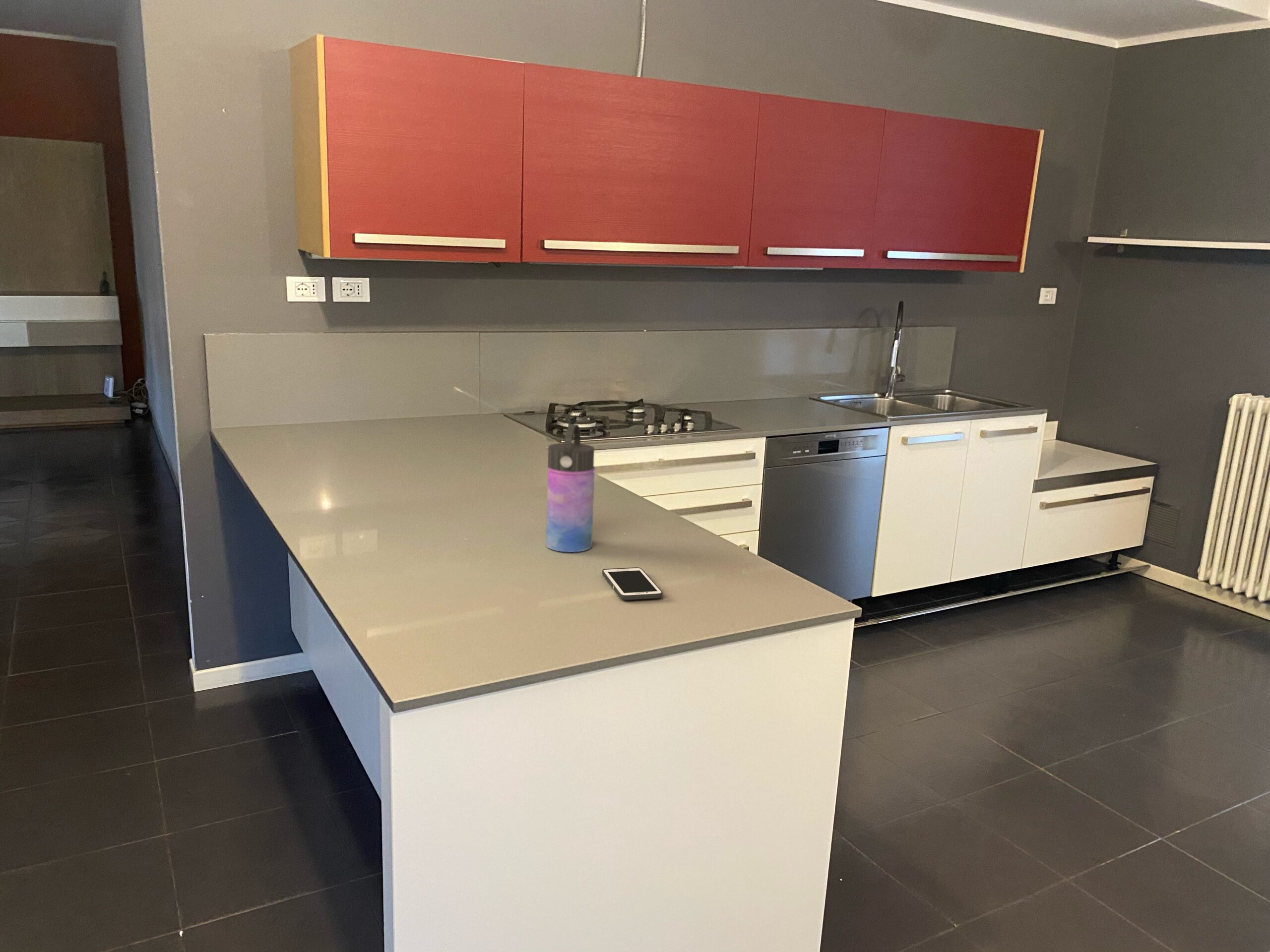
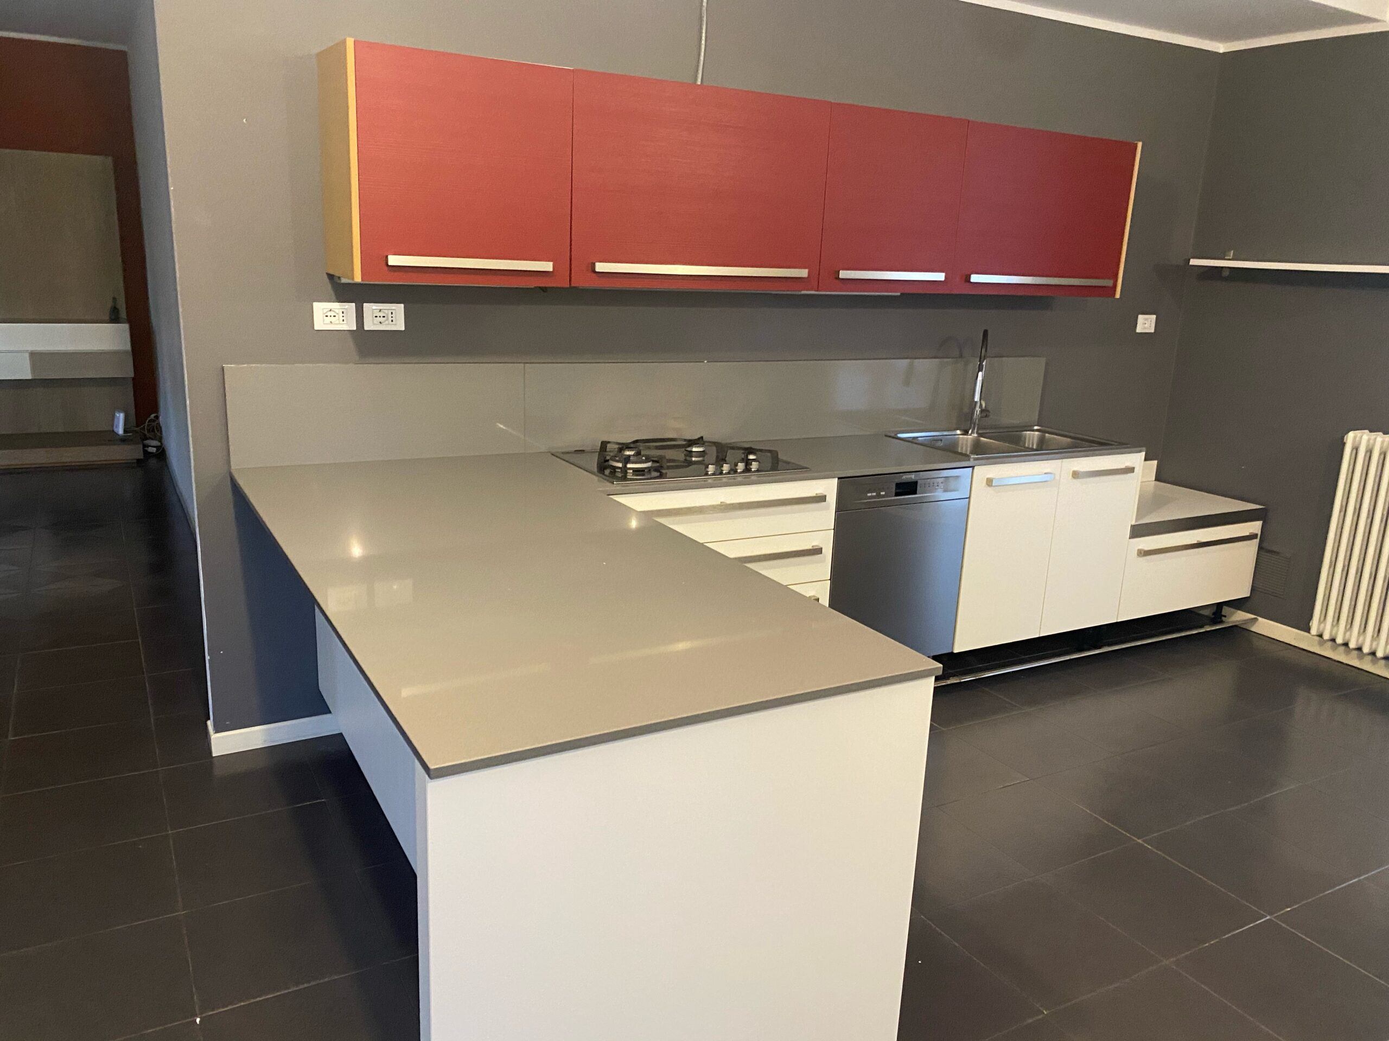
- cell phone [602,567,663,600]
- water bottle [545,423,595,553]
